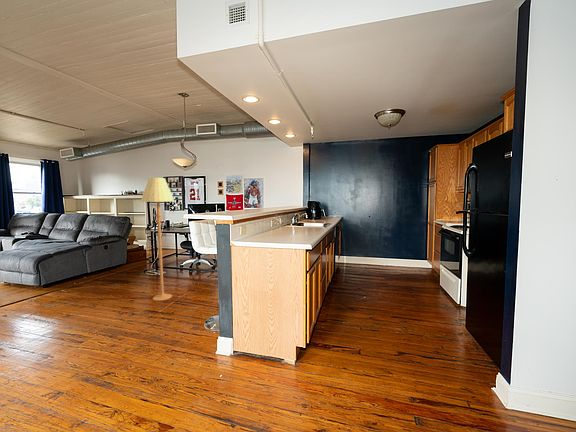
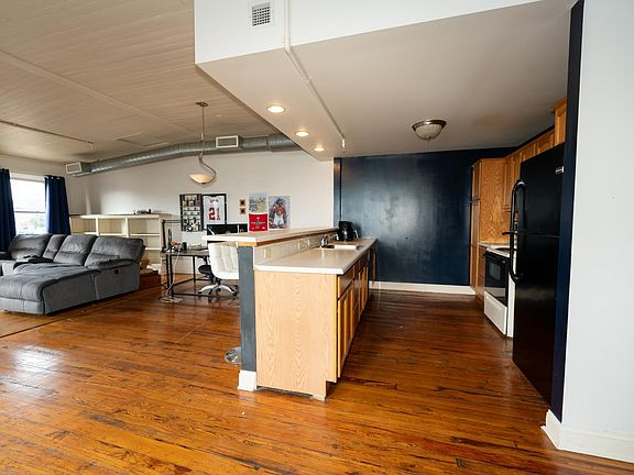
- floor lamp [140,177,175,302]
